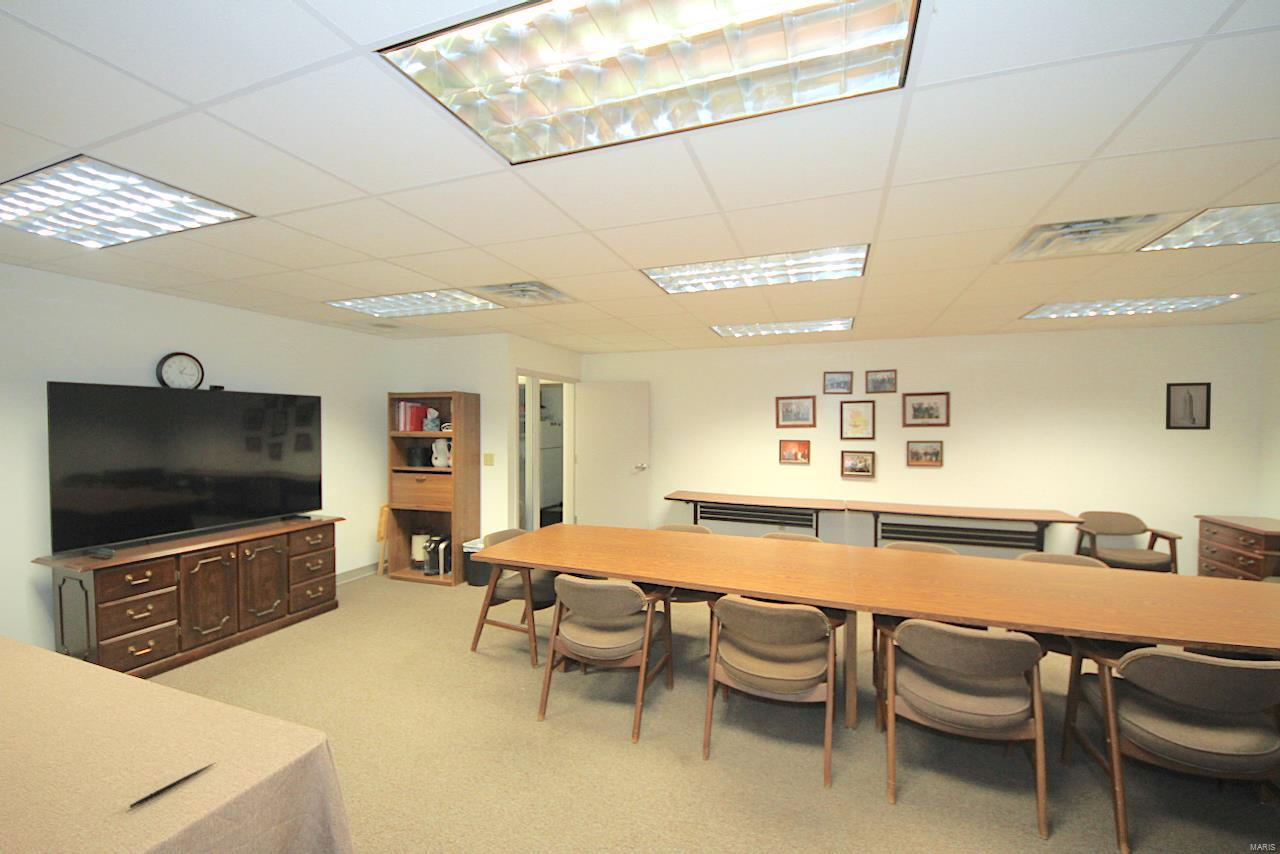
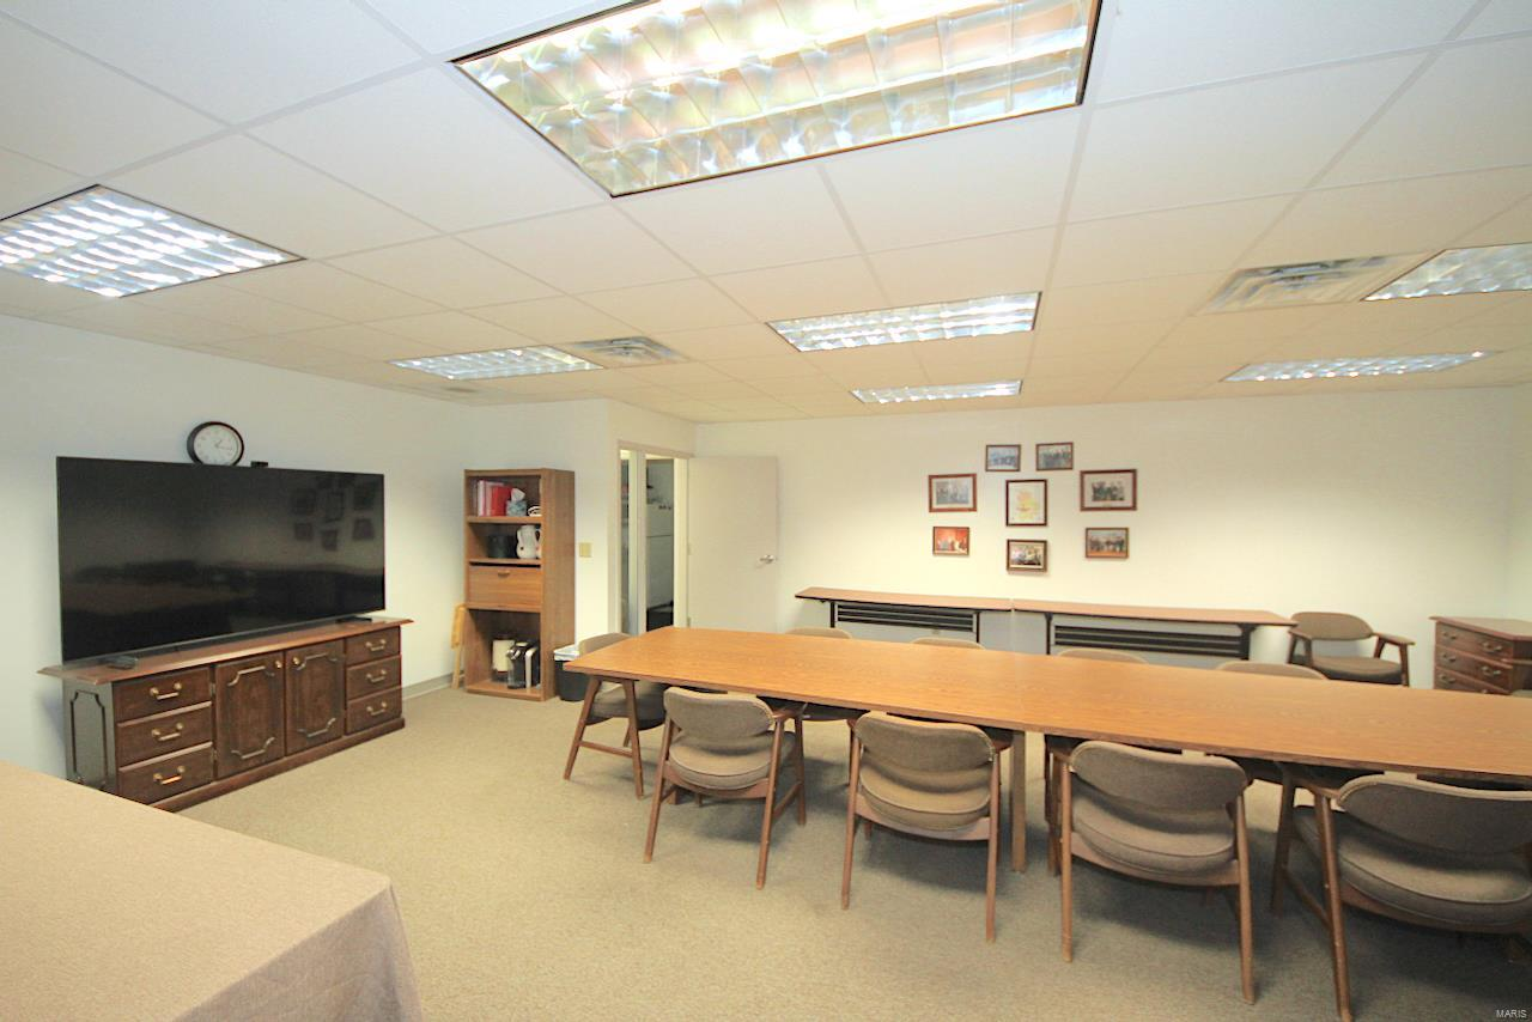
- pen [129,762,216,809]
- wall art [1165,381,1212,431]
